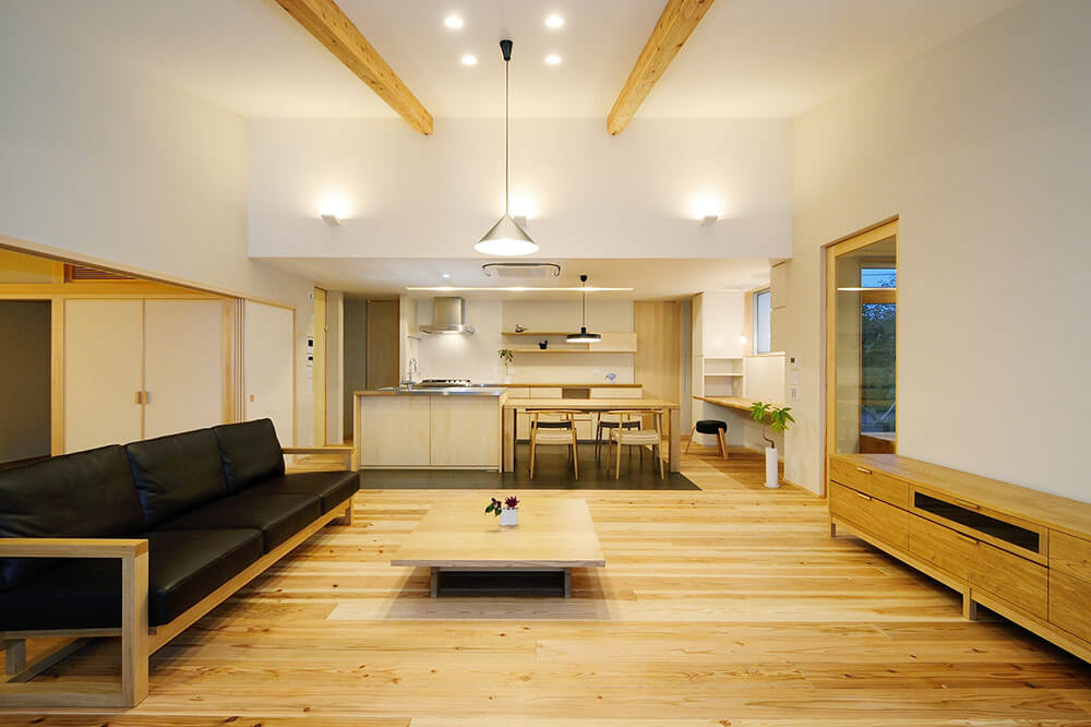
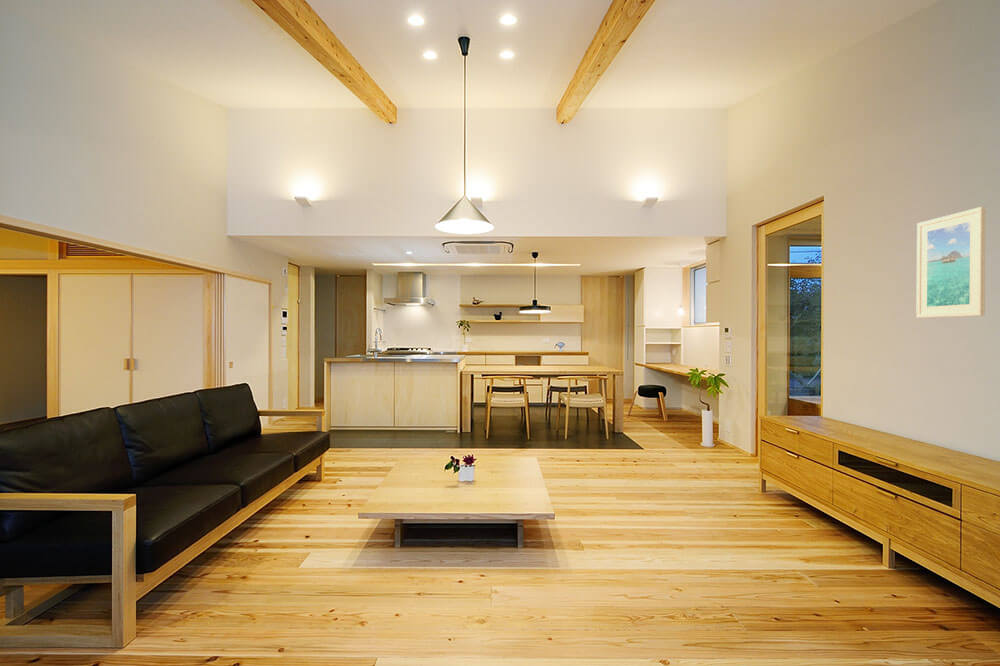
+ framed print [915,206,986,319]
